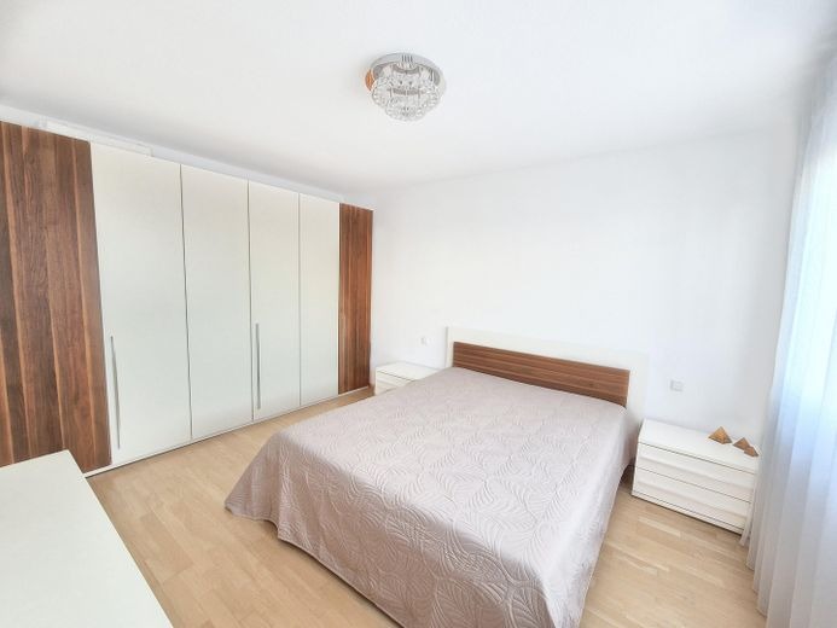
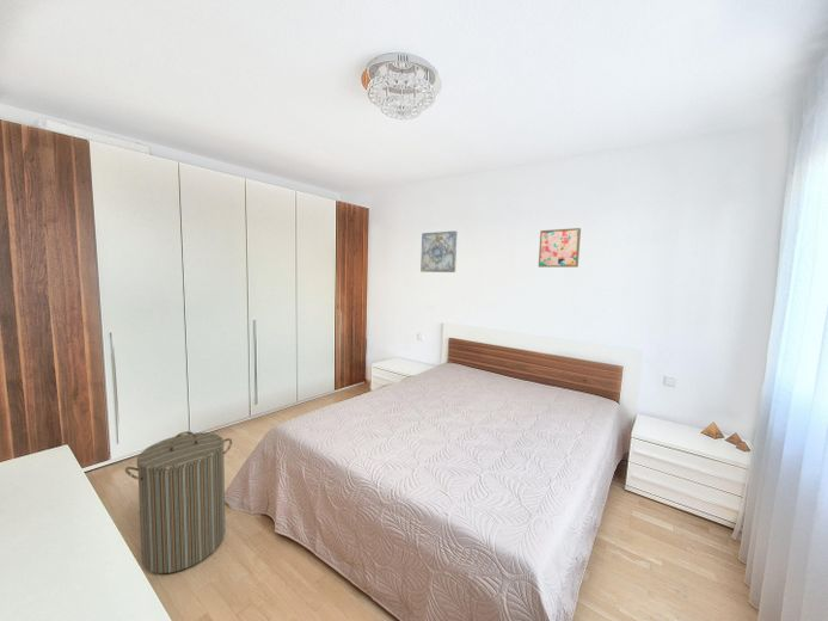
+ laundry hamper [124,430,233,574]
+ wall art [419,229,459,273]
+ wall art [538,227,582,269]
